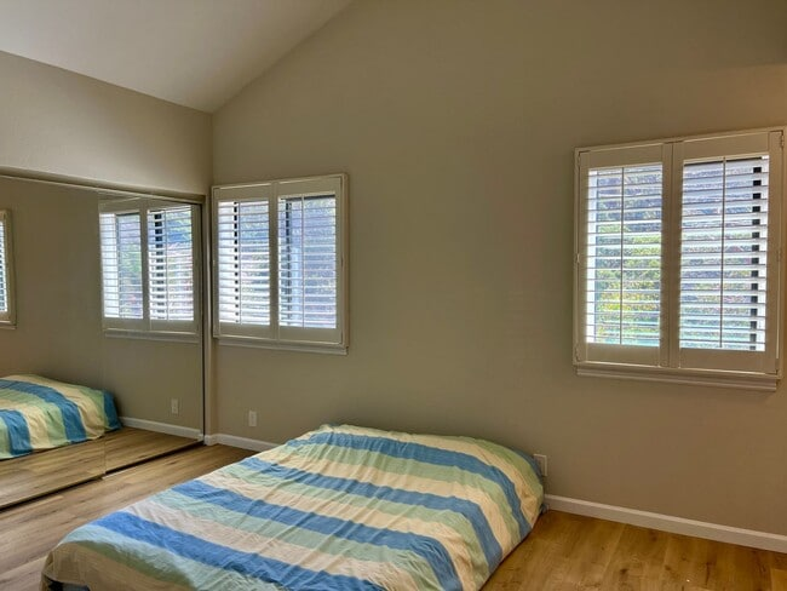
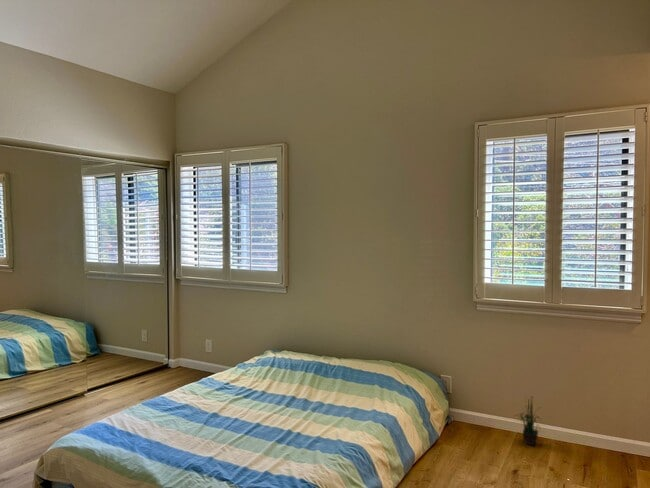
+ potted plant [514,396,546,446]
